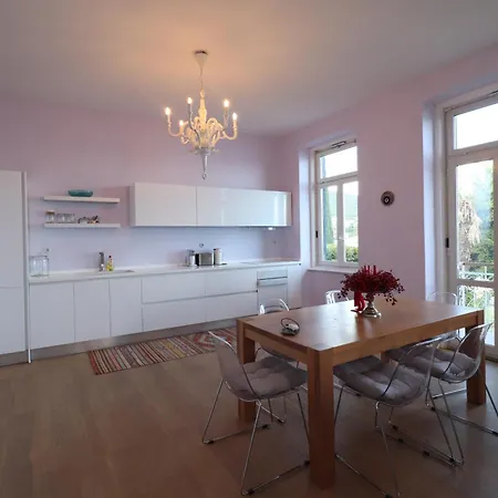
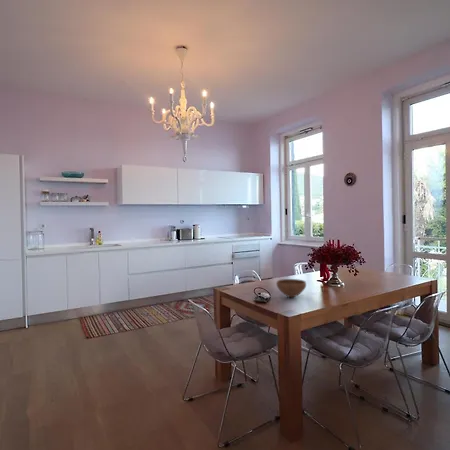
+ bowl [276,278,307,298]
